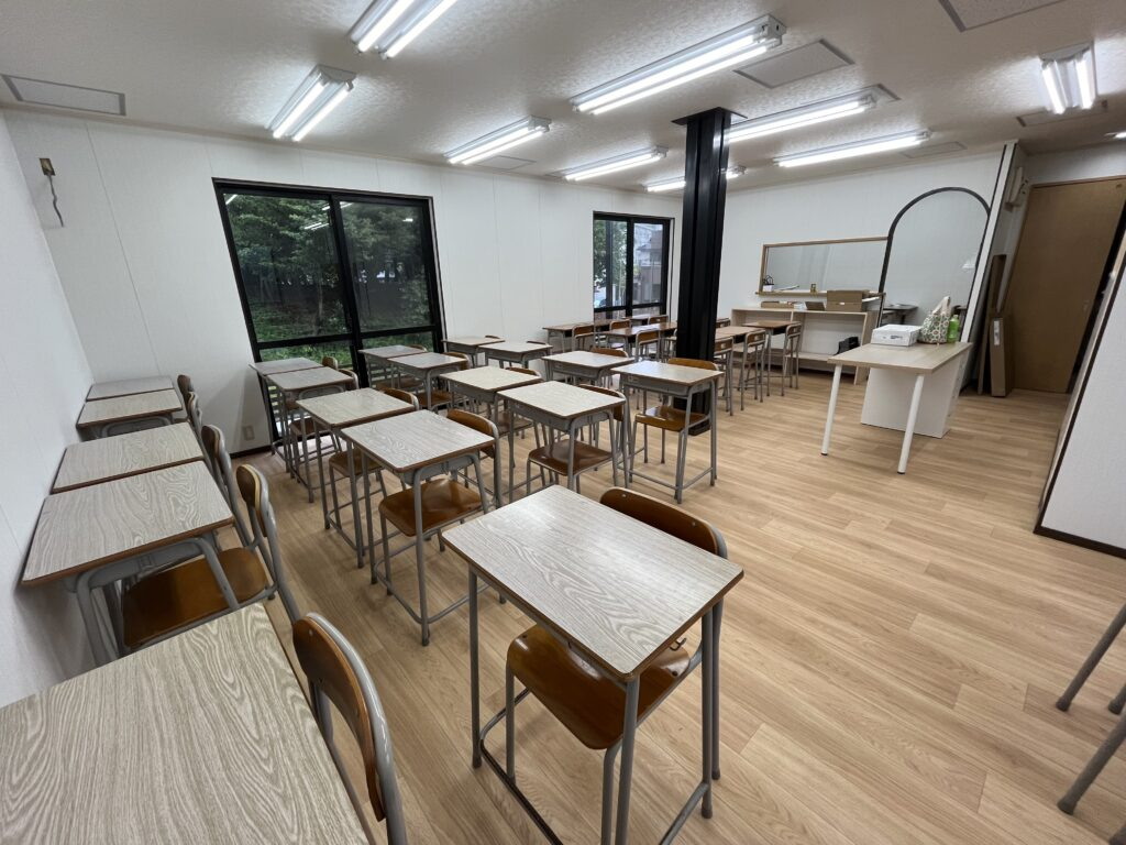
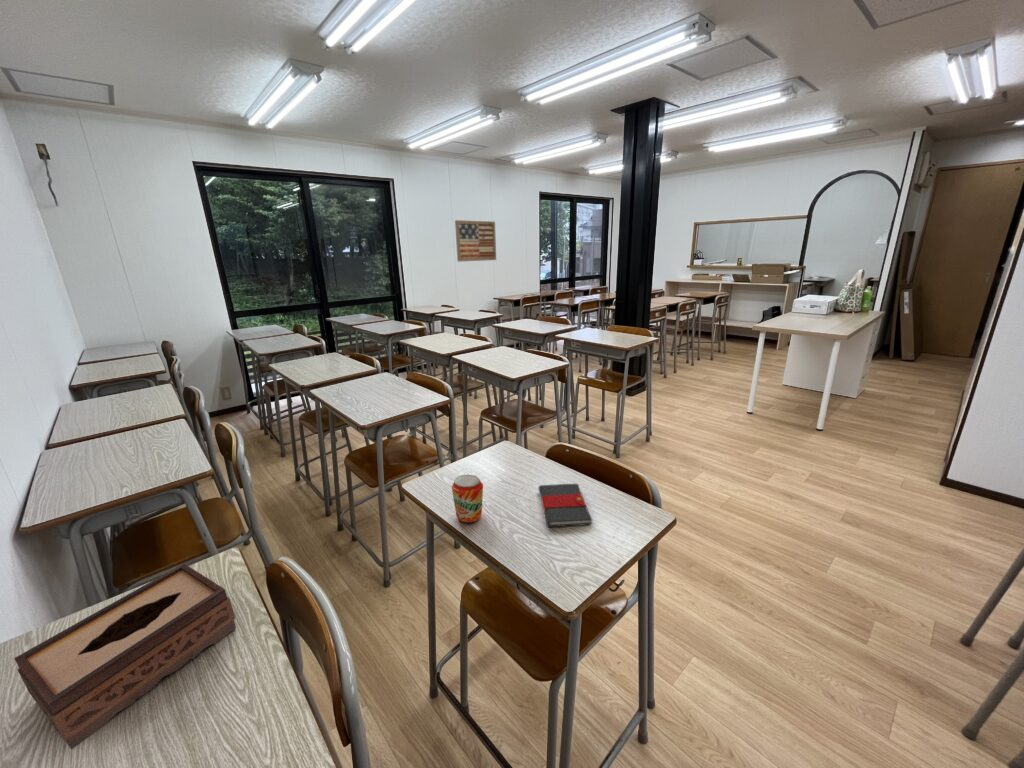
+ beverage can [451,474,484,523]
+ tissue box [13,562,237,750]
+ wall art [454,219,497,263]
+ book [537,483,593,528]
